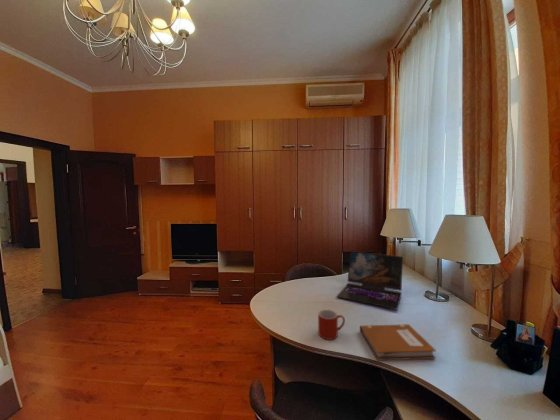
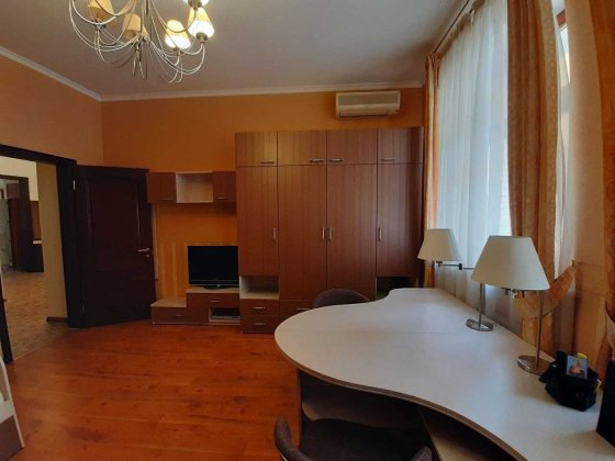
- mug [317,309,346,341]
- notebook [359,323,437,361]
- laptop [336,250,404,311]
